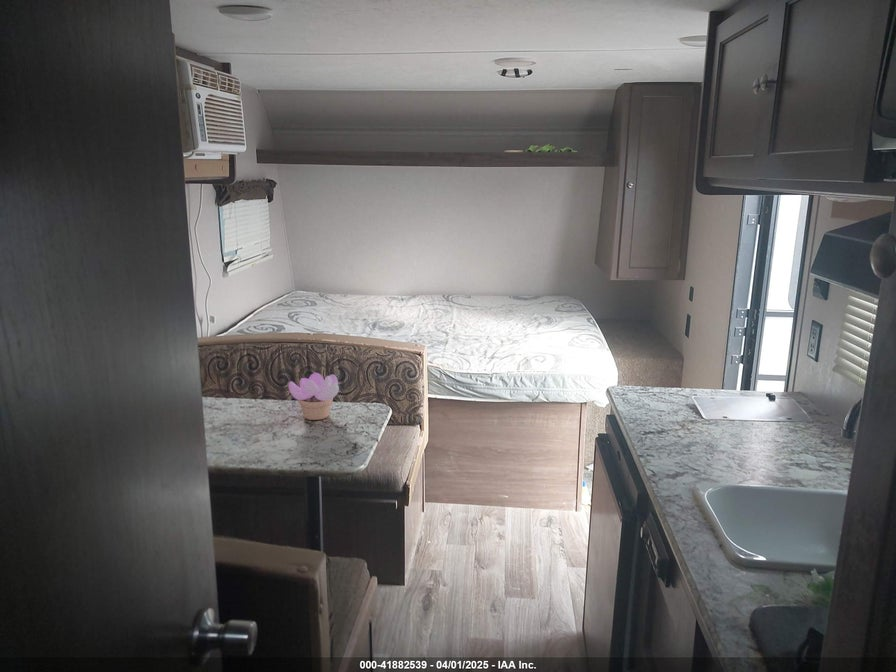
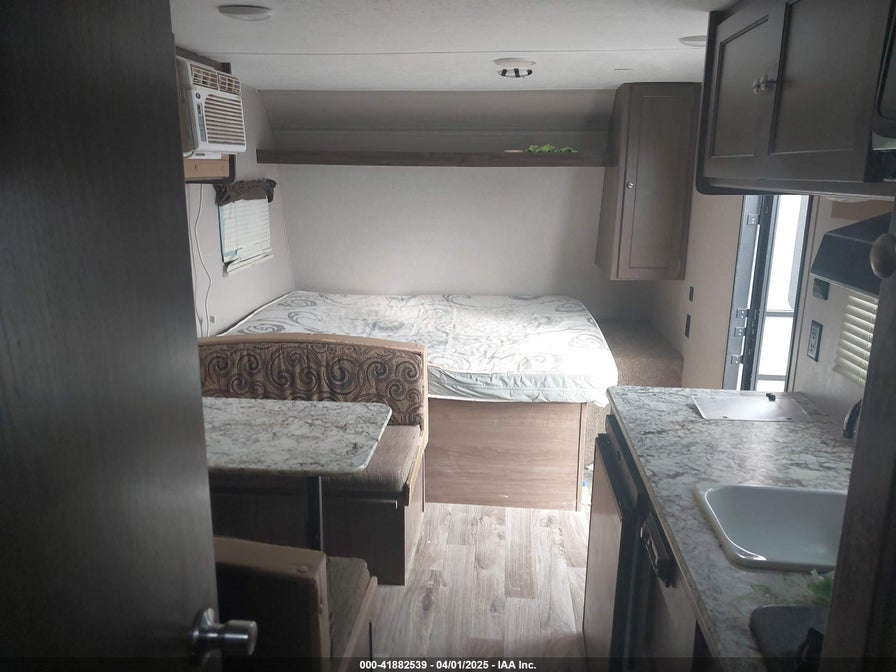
- succulent plant [288,372,340,421]
